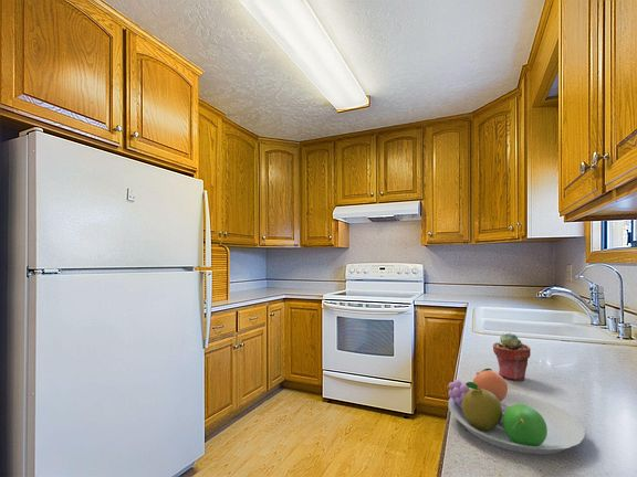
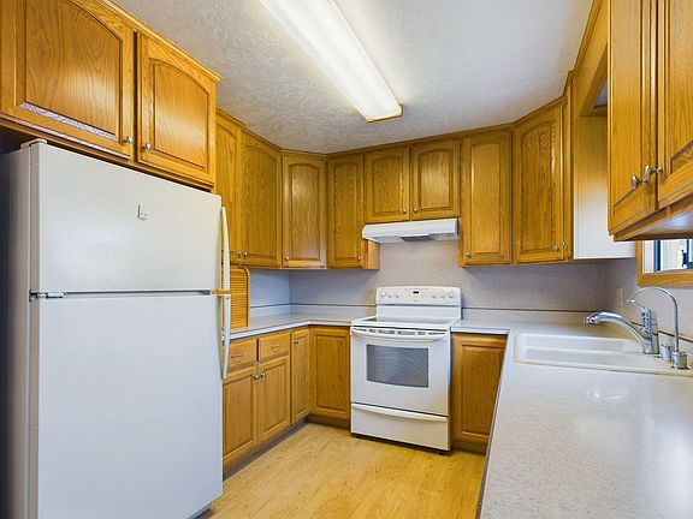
- fruit bowl [446,368,586,456]
- potted succulent [492,332,532,382]
